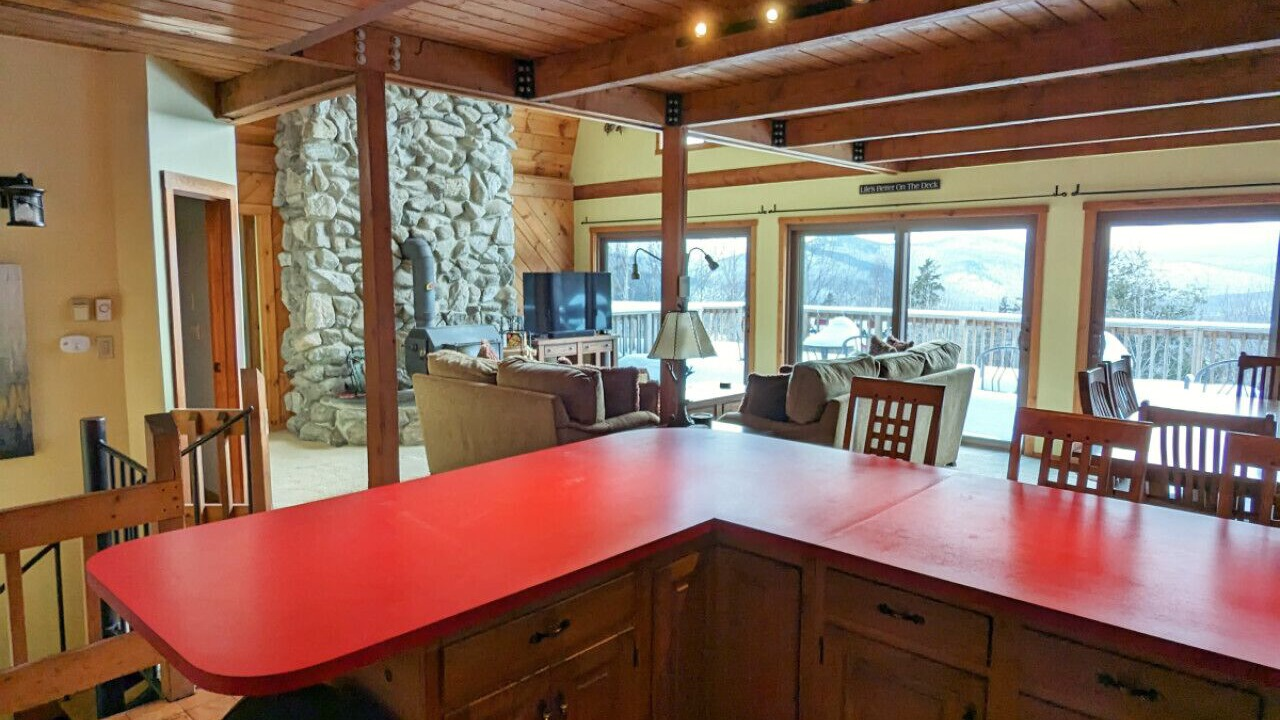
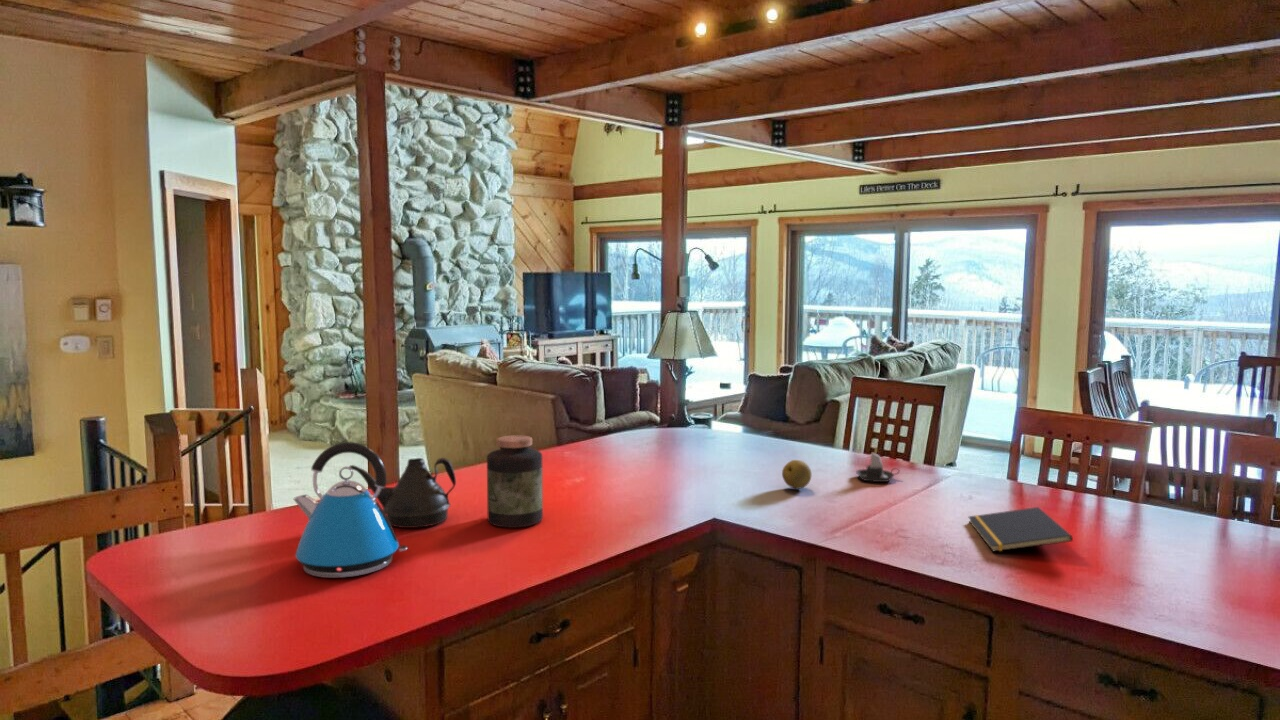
+ teapot [348,457,457,529]
+ jar [486,435,544,529]
+ notepad [968,506,1074,553]
+ kettle [292,441,409,579]
+ fruit [781,459,813,490]
+ candle [855,445,901,483]
